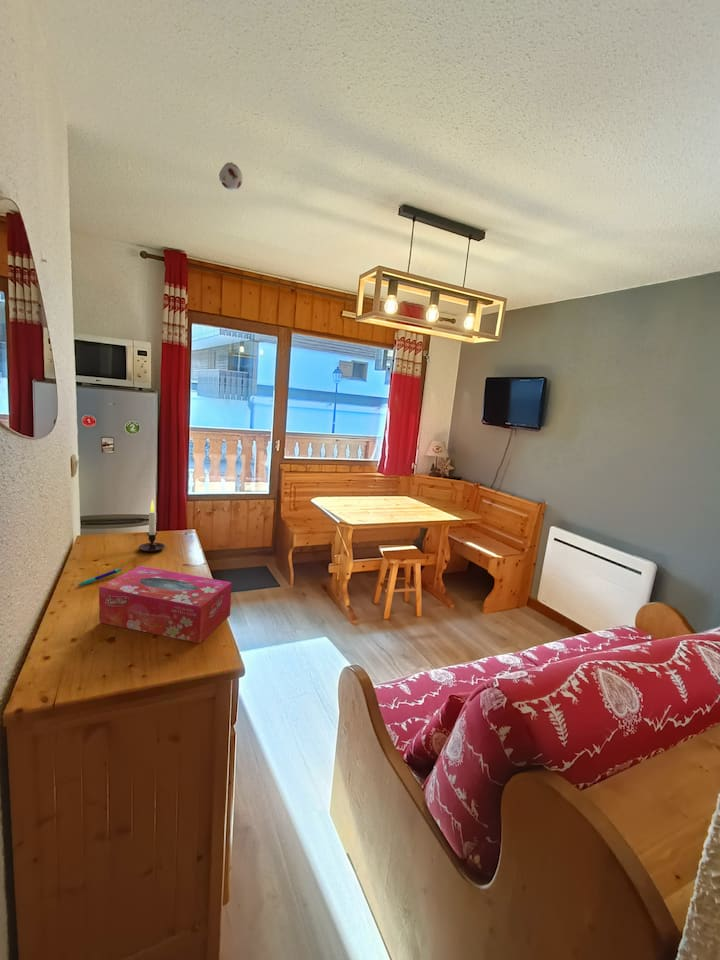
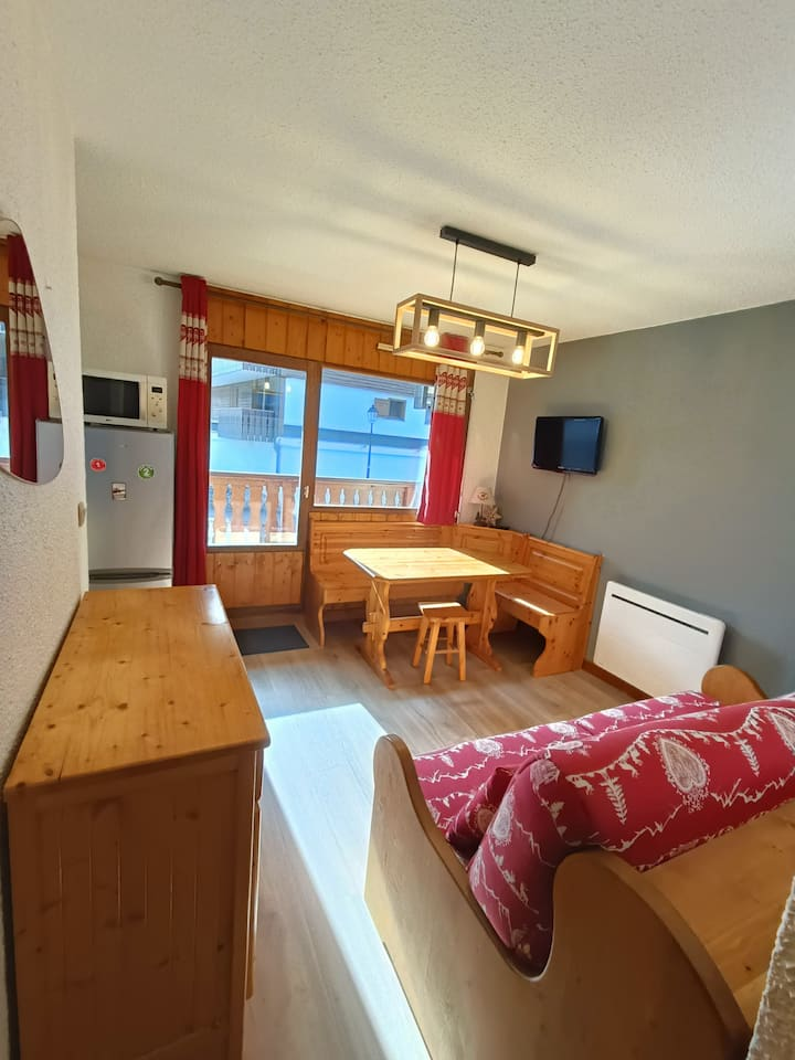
- candle [138,499,166,553]
- pen [77,568,122,587]
- tissue box [98,565,232,644]
- smoke detector [218,161,244,191]
